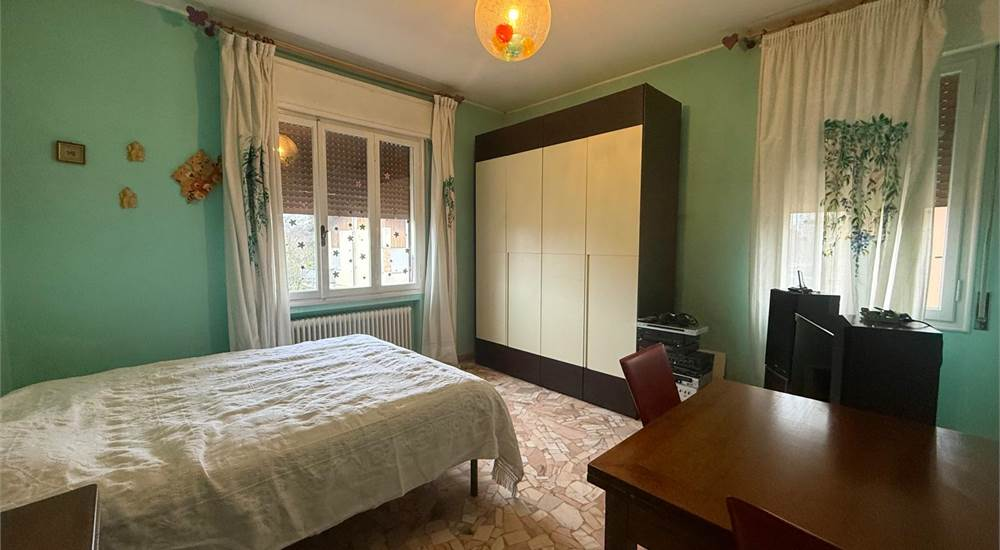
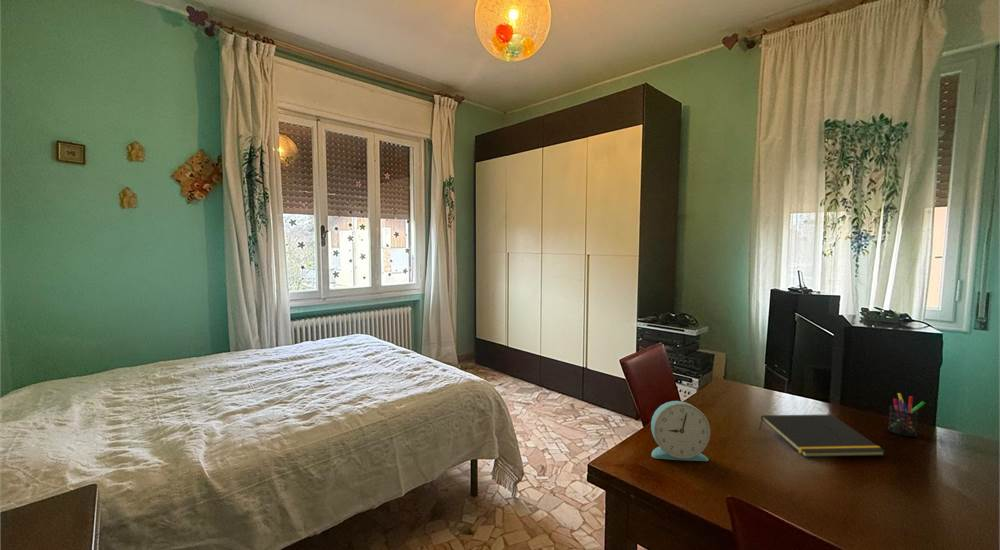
+ alarm clock [650,400,711,462]
+ pen holder [887,392,926,438]
+ notepad [758,414,887,458]
